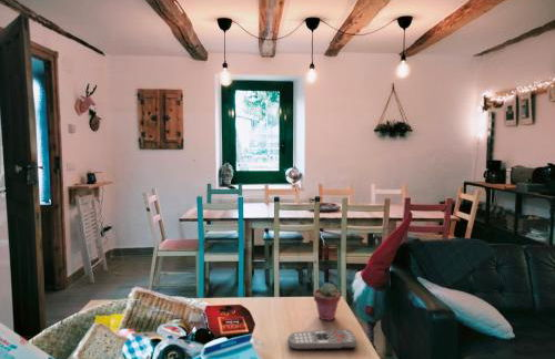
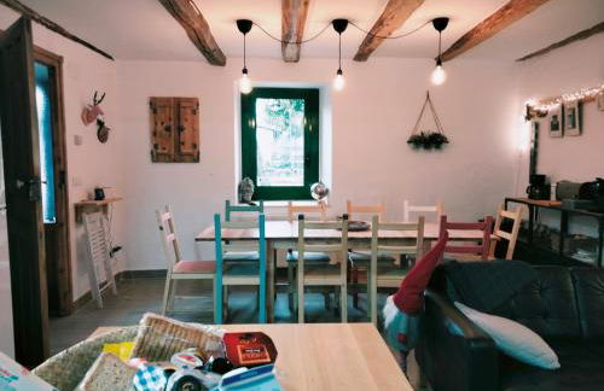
- remote control [286,328,357,351]
- potted succulent [313,281,342,322]
